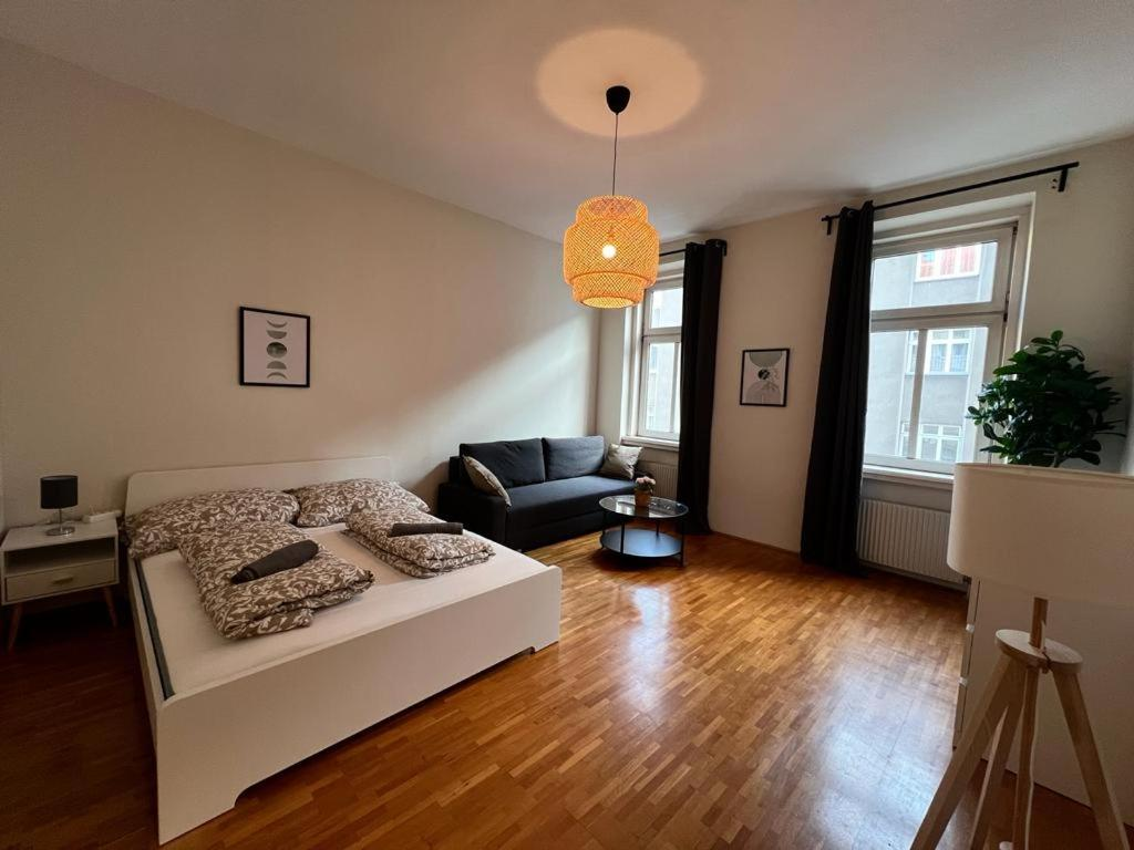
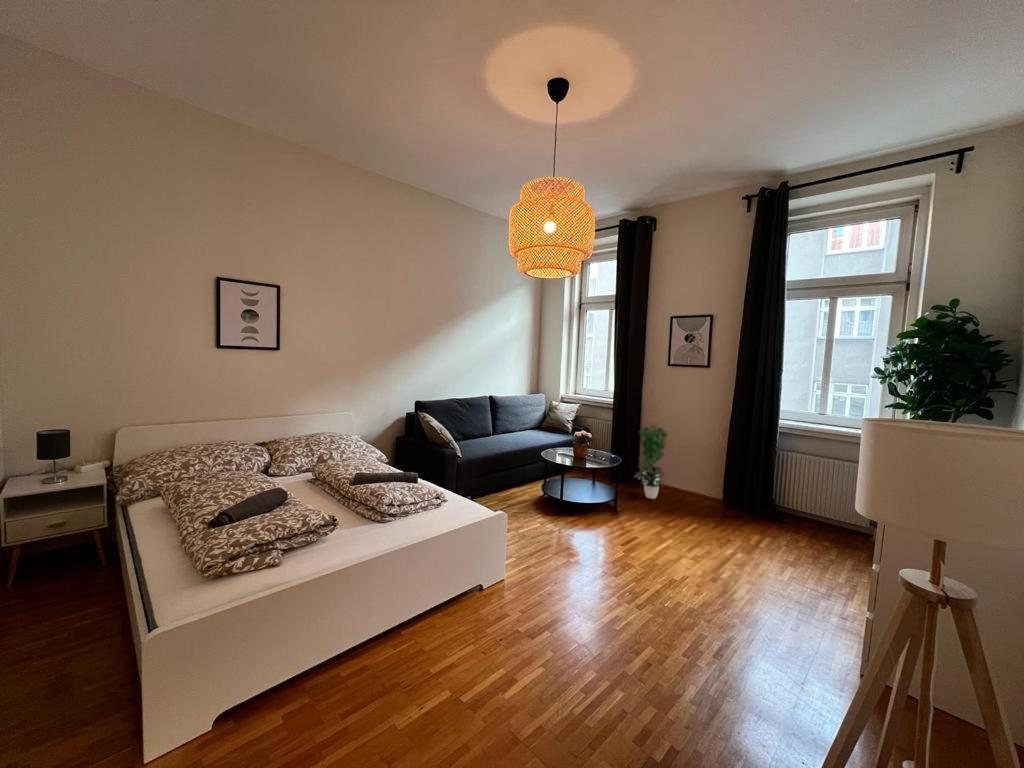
+ potted plant [633,422,671,500]
